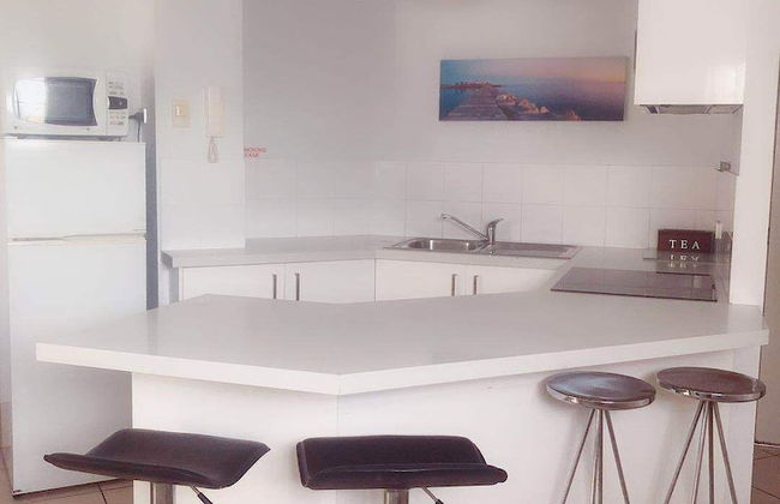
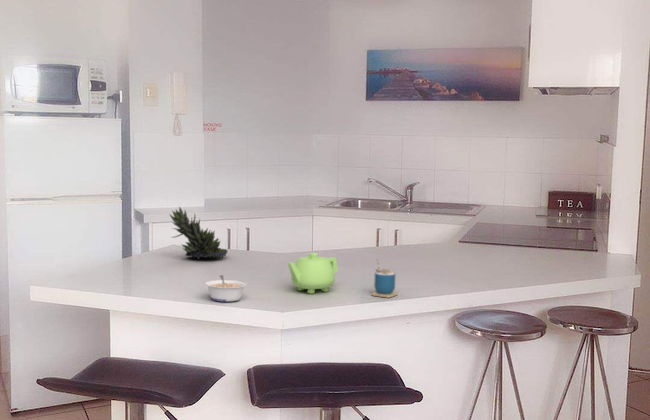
+ succulent plant [169,205,228,260]
+ cup [370,257,399,298]
+ teapot [287,252,339,295]
+ legume [204,274,248,303]
